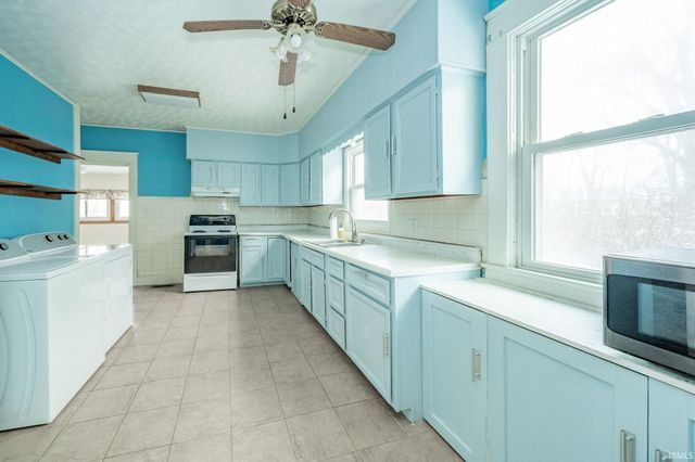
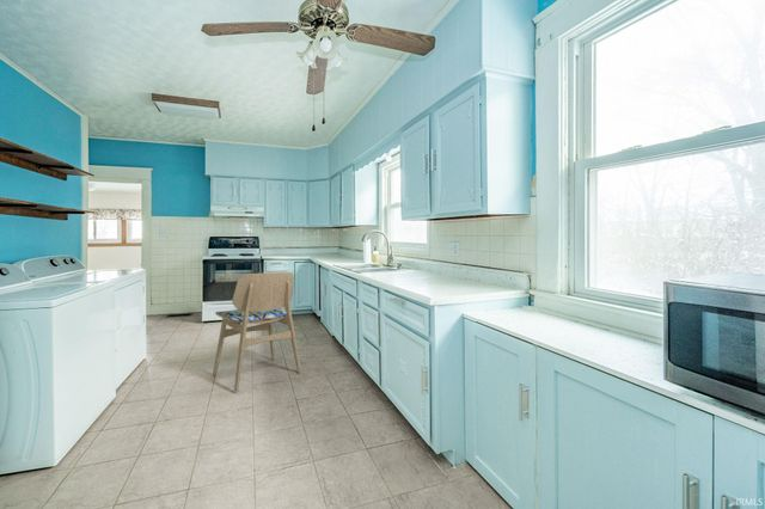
+ dining chair [212,271,302,392]
